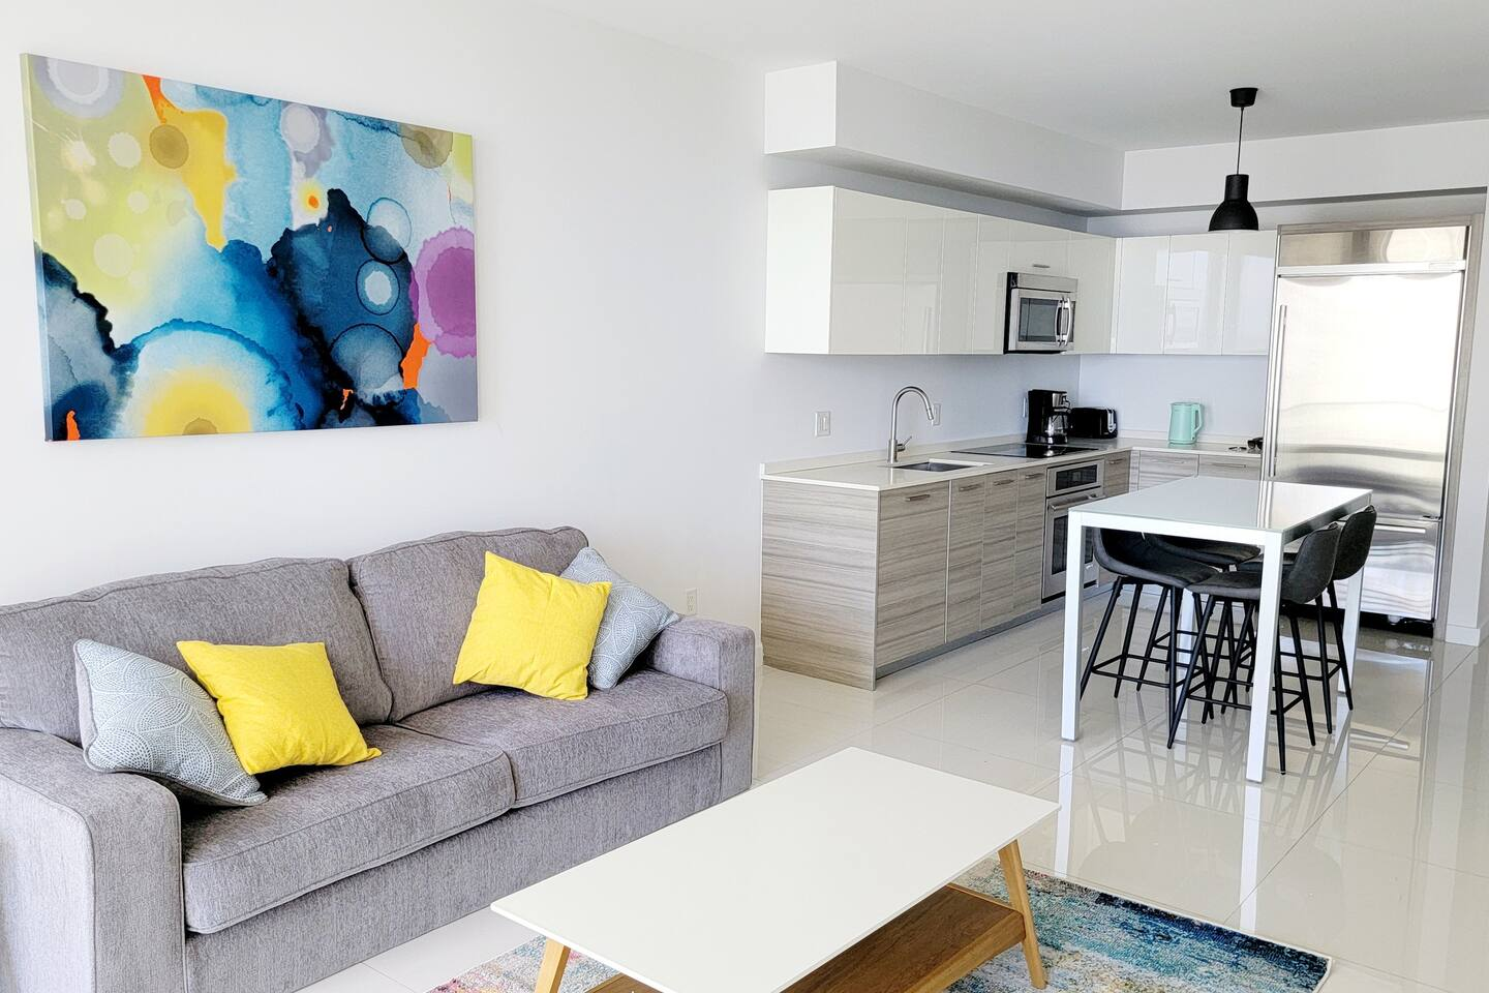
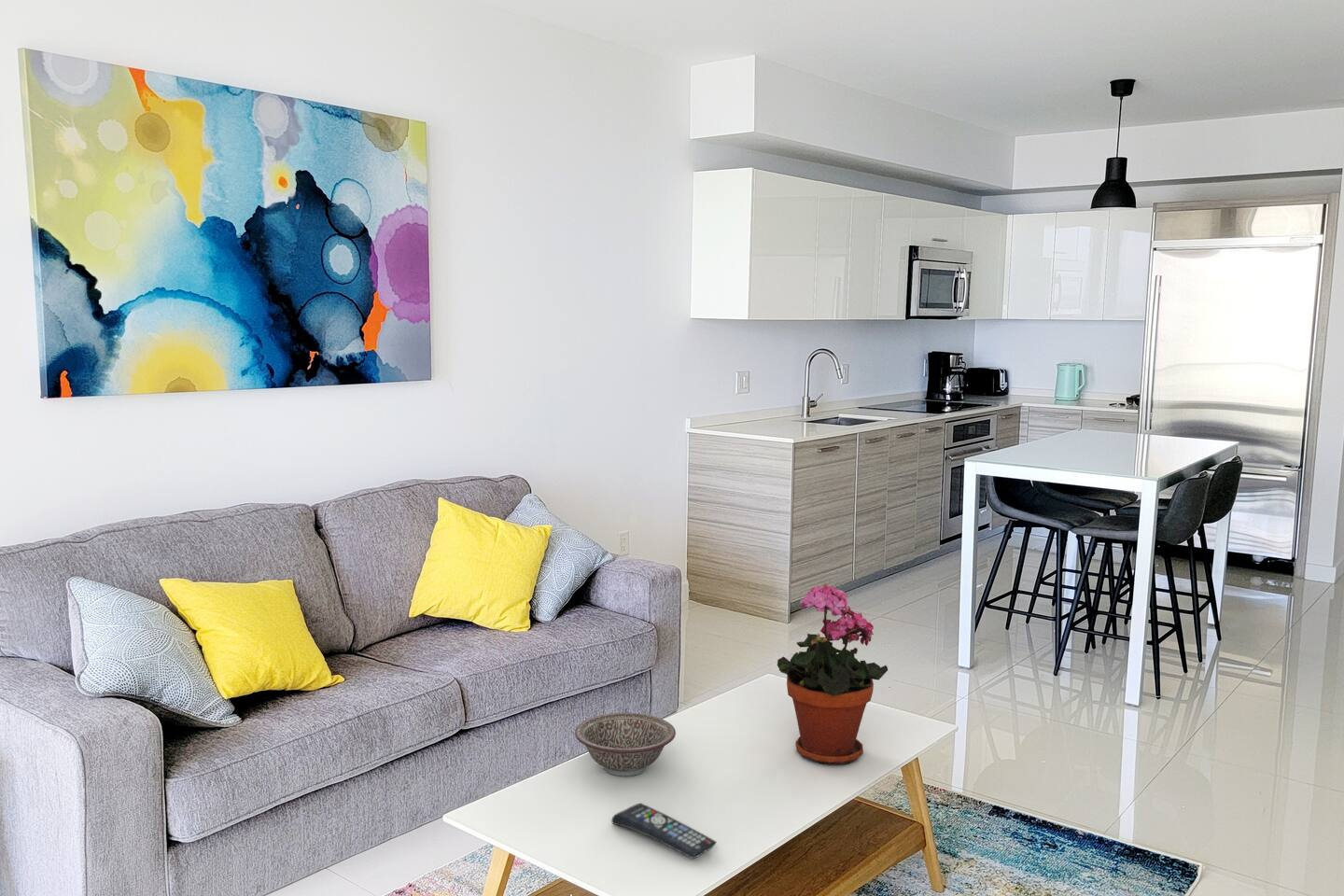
+ potted plant [777,582,889,765]
+ remote control [611,803,718,860]
+ decorative bowl [574,712,677,777]
